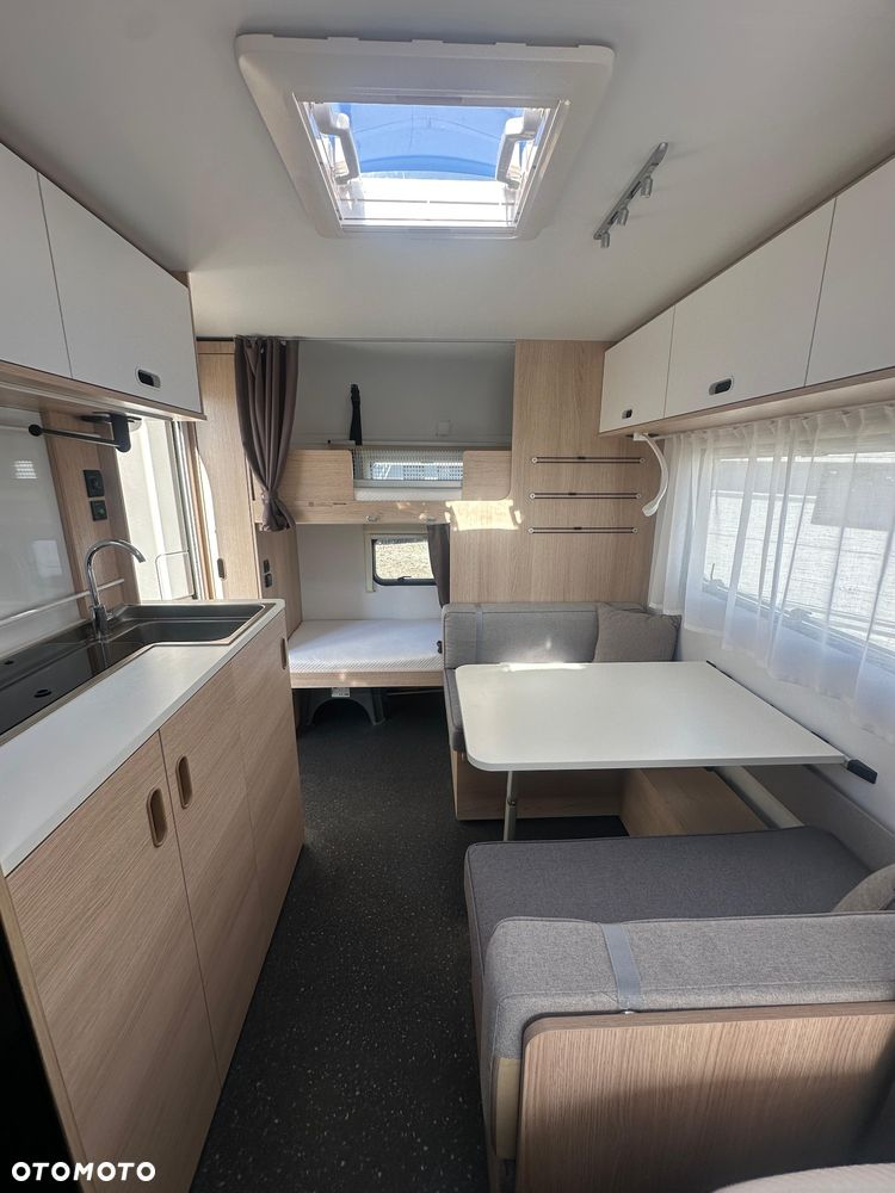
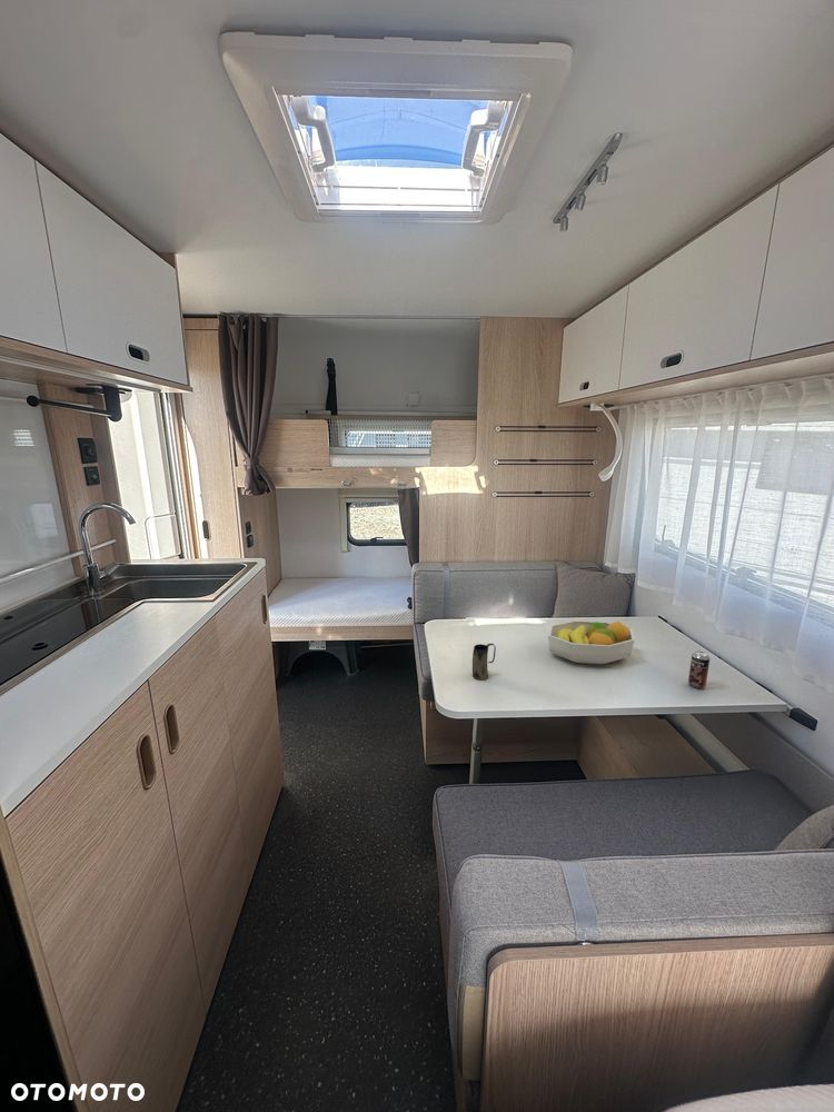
+ beverage can [687,649,711,689]
+ fruit bowl [547,619,636,666]
+ mug [471,643,497,681]
